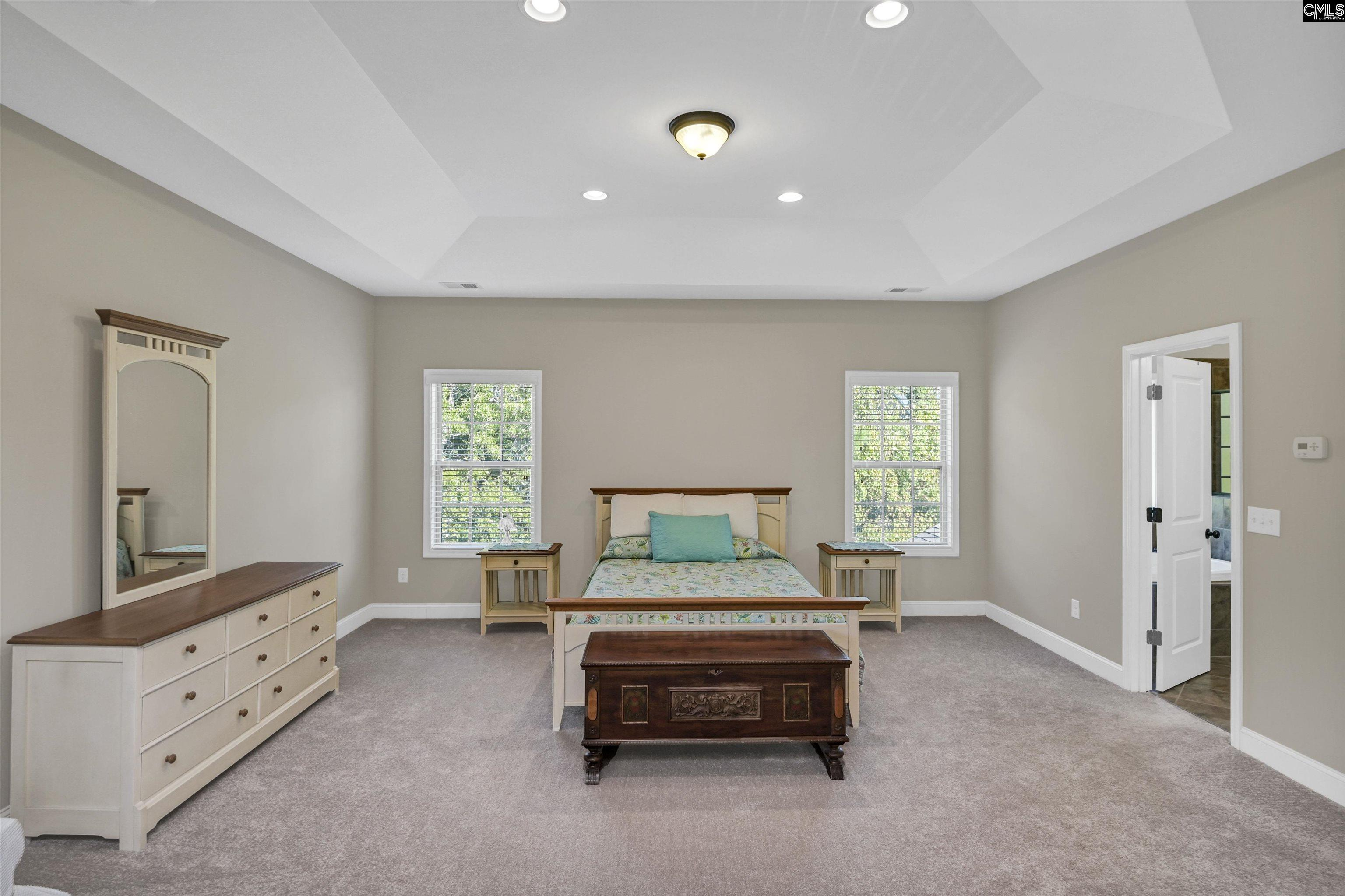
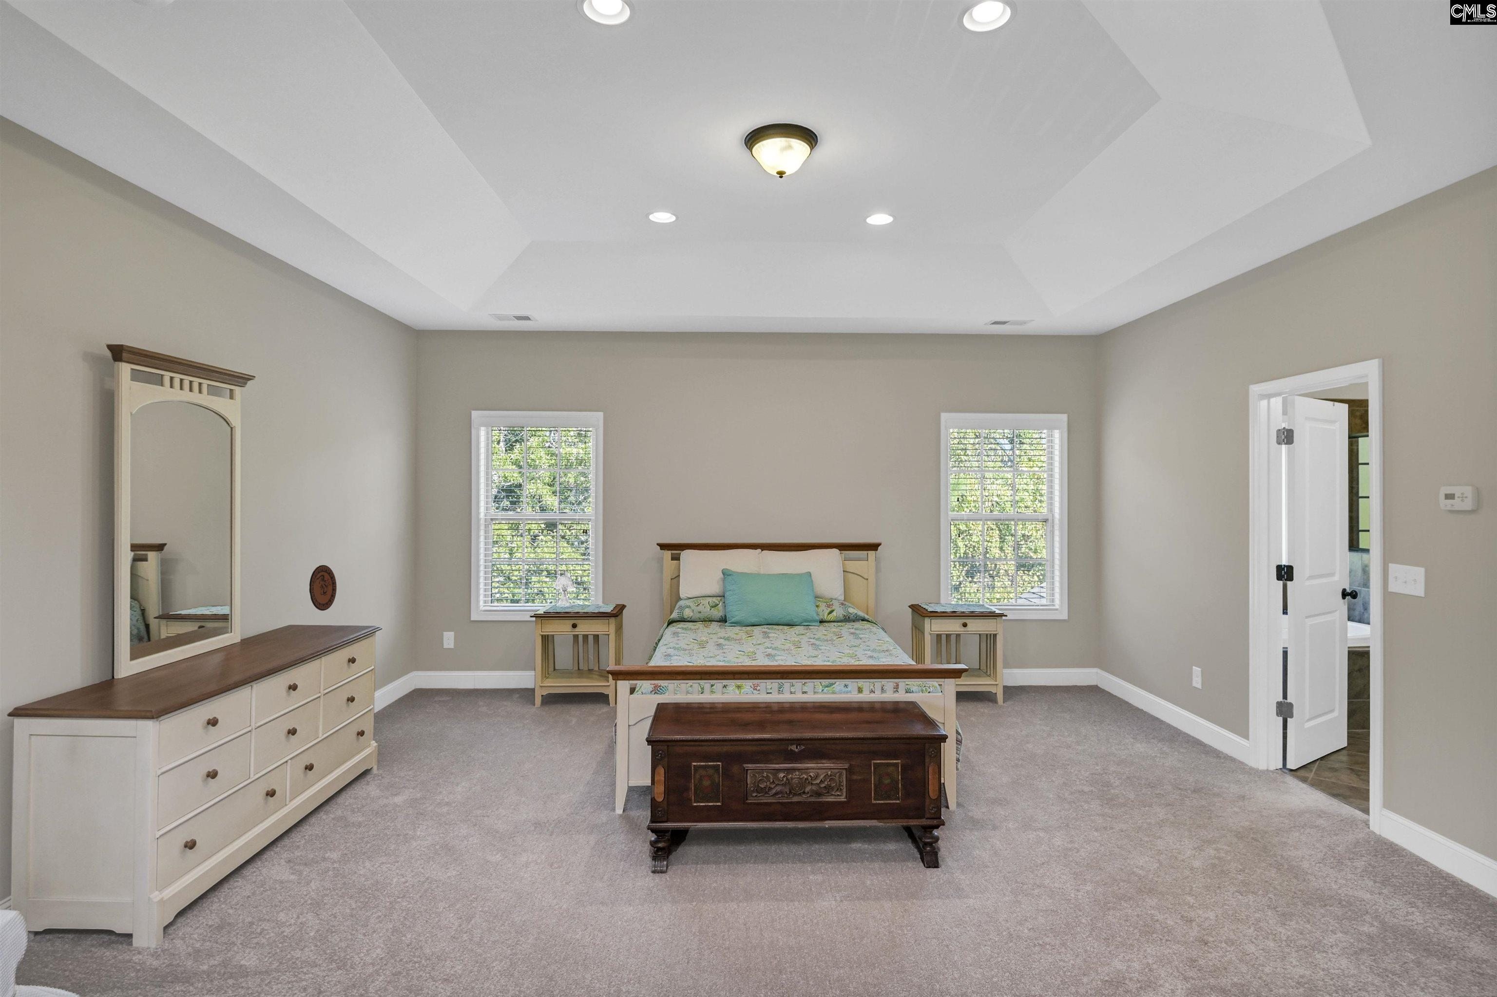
+ decorative plate [309,564,337,611]
